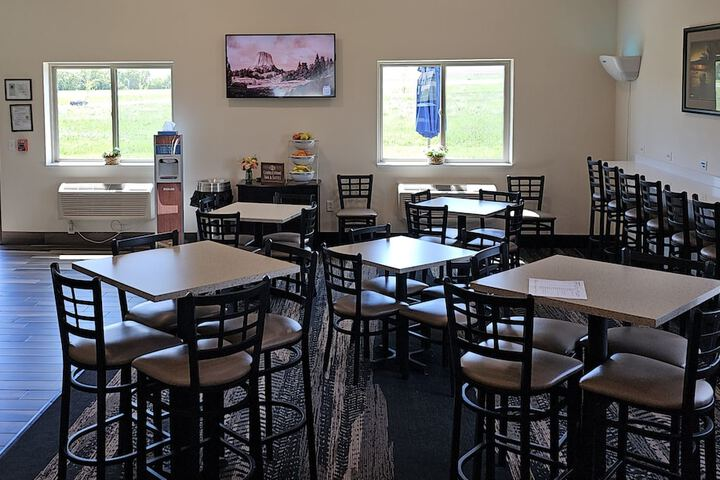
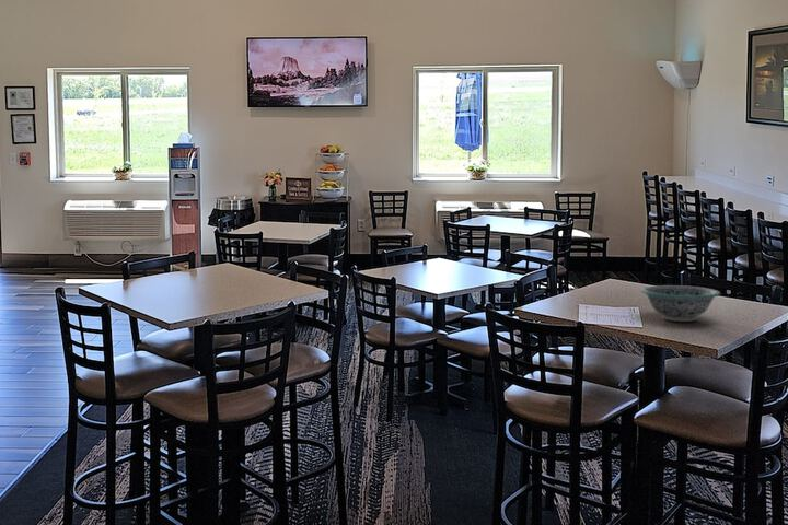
+ decorative bowl [640,284,721,323]
